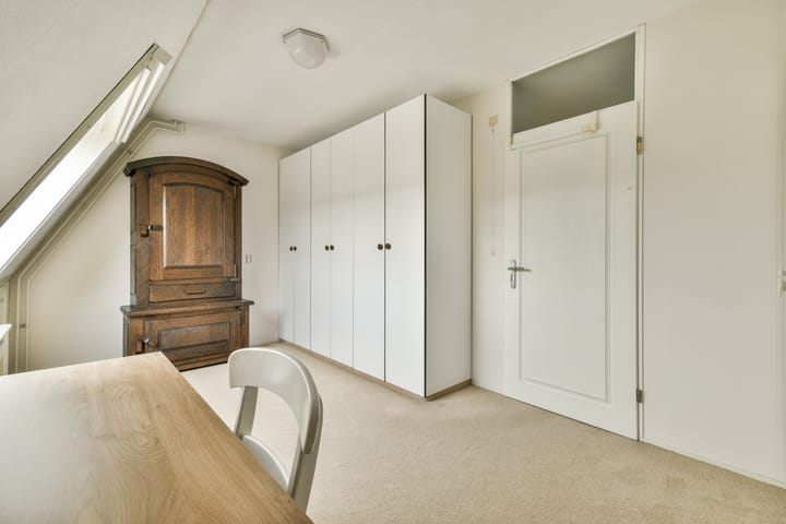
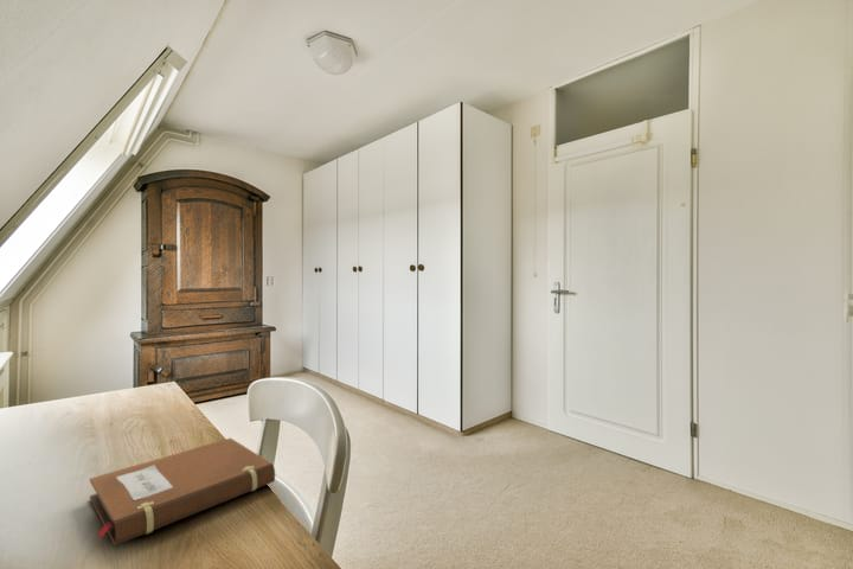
+ notebook [89,436,276,546]
